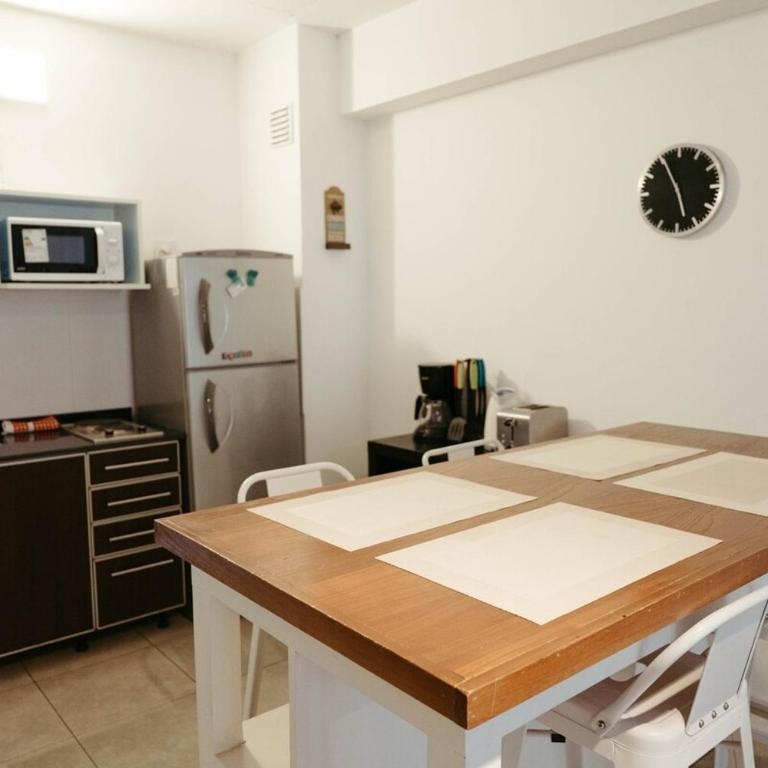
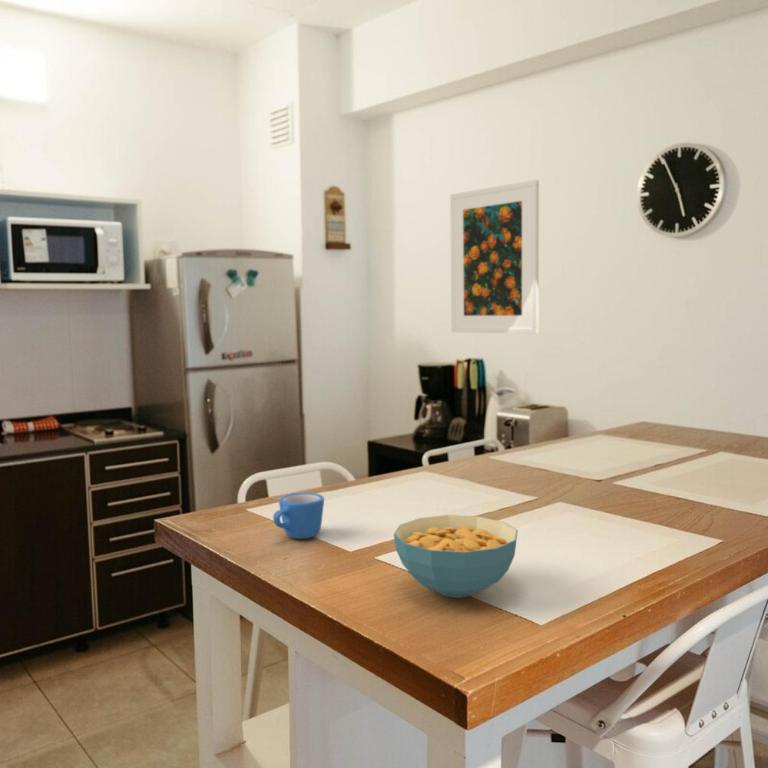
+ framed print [449,179,540,335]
+ mug [272,492,325,540]
+ cereal bowl [393,514,519,599]
